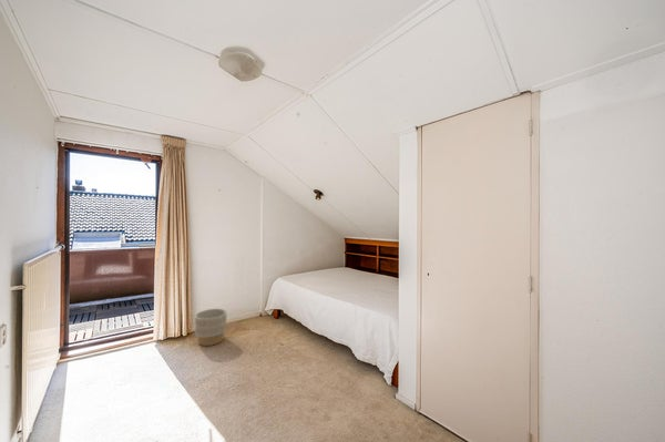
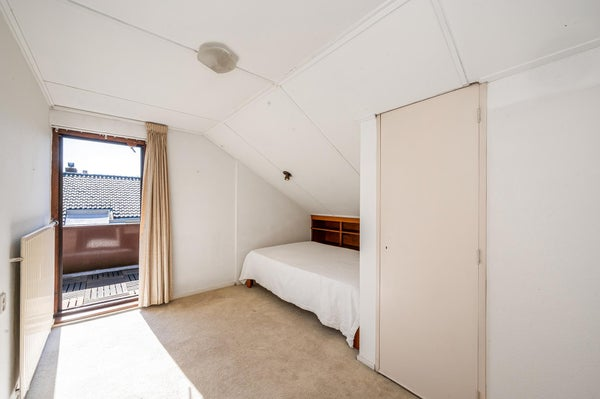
- planter [194,308,227,347]
